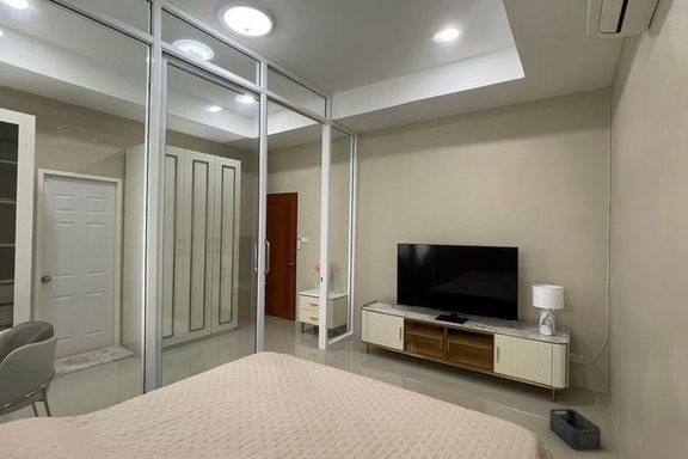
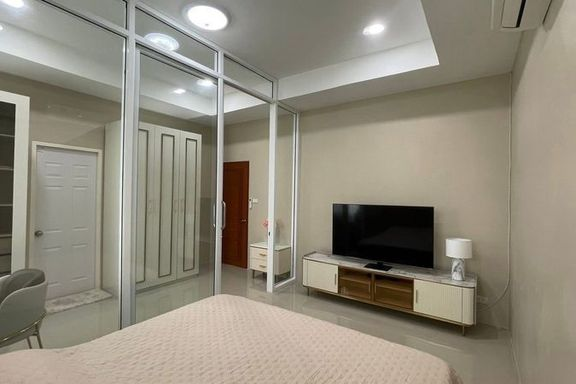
- storage bin [548,408,602,451]
